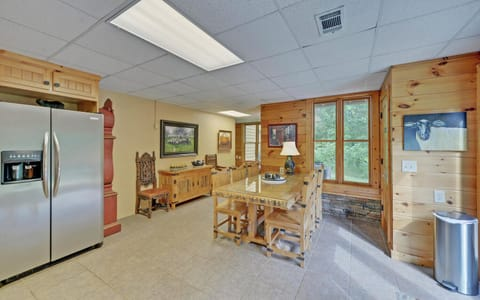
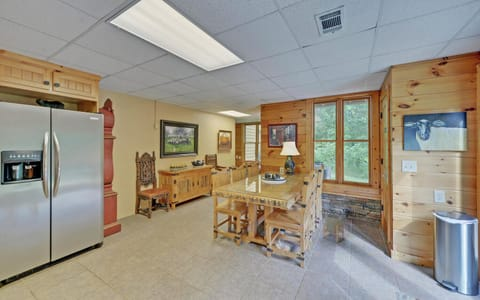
+ planter [322,213,345,243]
